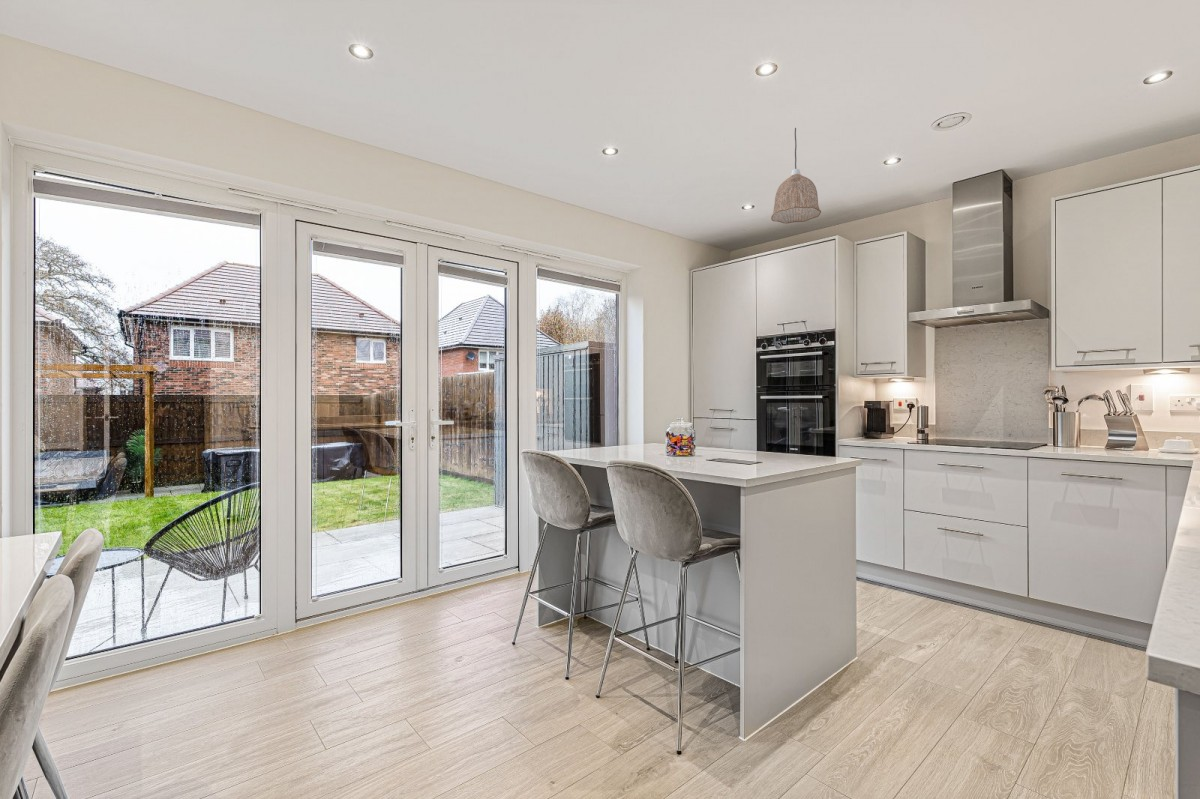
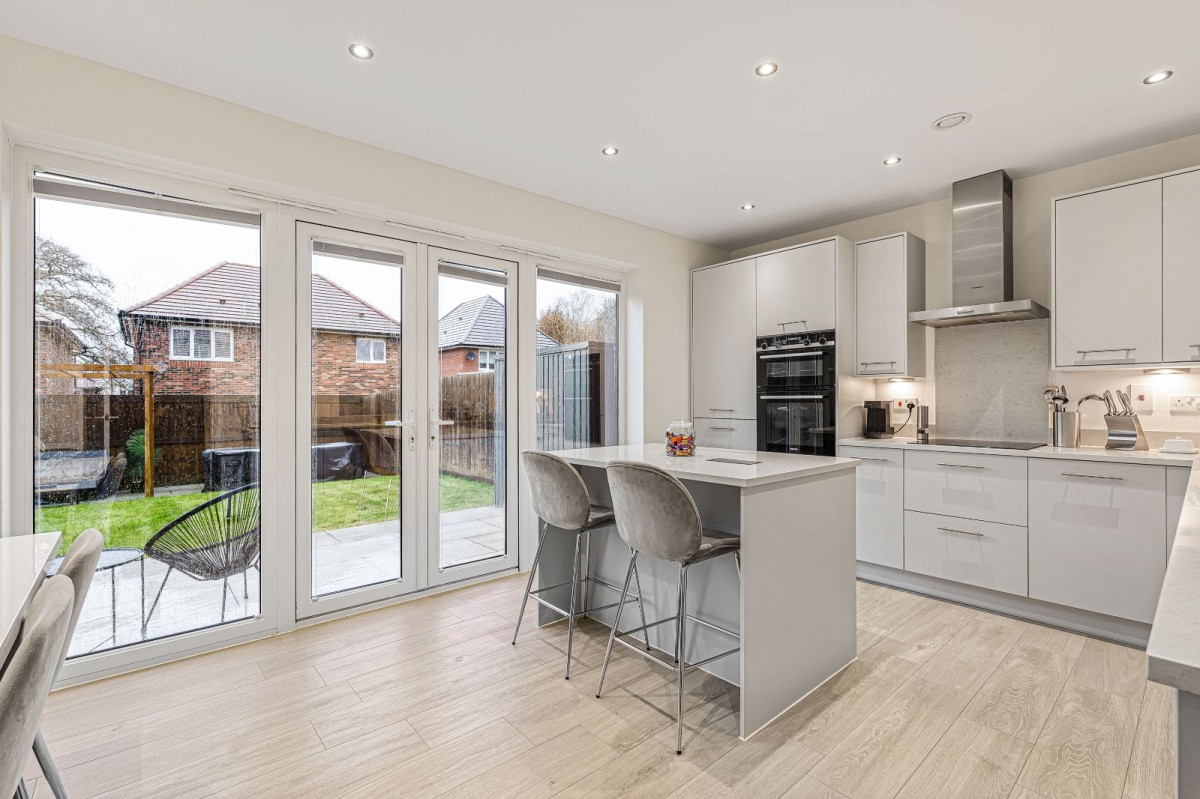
- pendant lamp [770,127,822,224]
